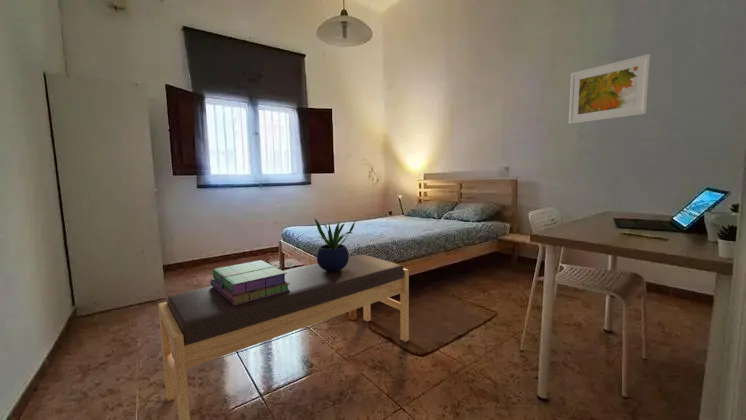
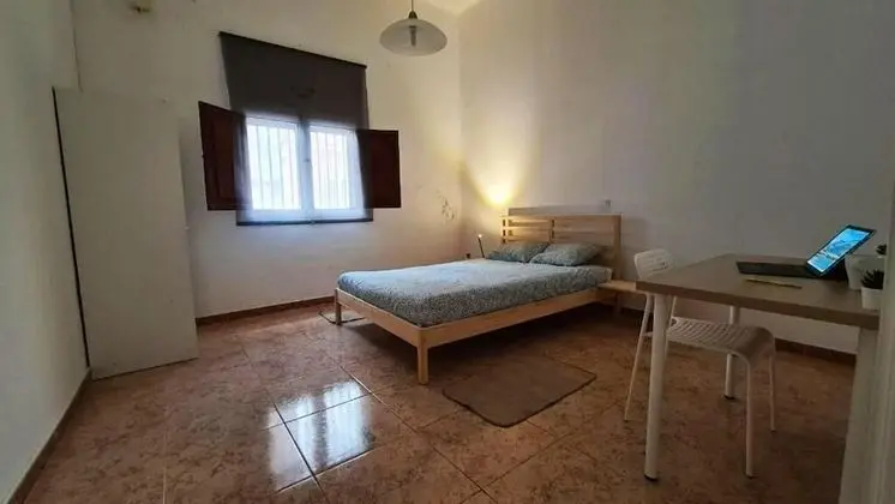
- bench [157,253,410,420]
- stack of books [209,259,290,305]
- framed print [568,53,652,125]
- potted plant [314,218,356,271]
